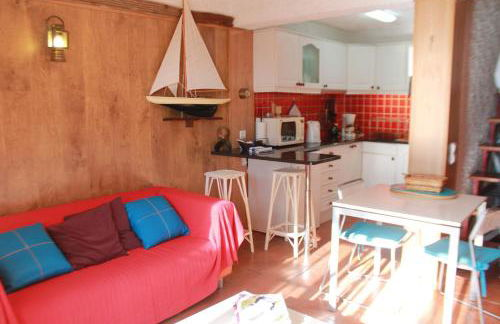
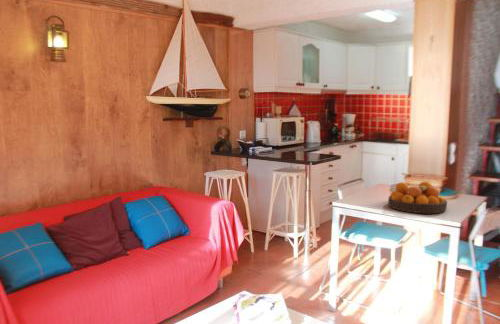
+ fruit bowl [387,181,448,214]
